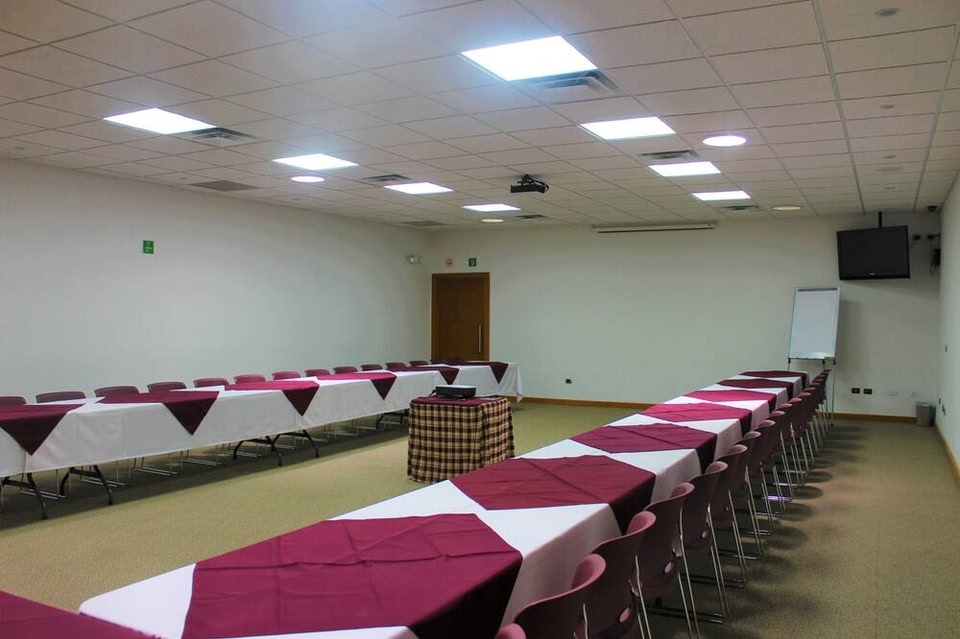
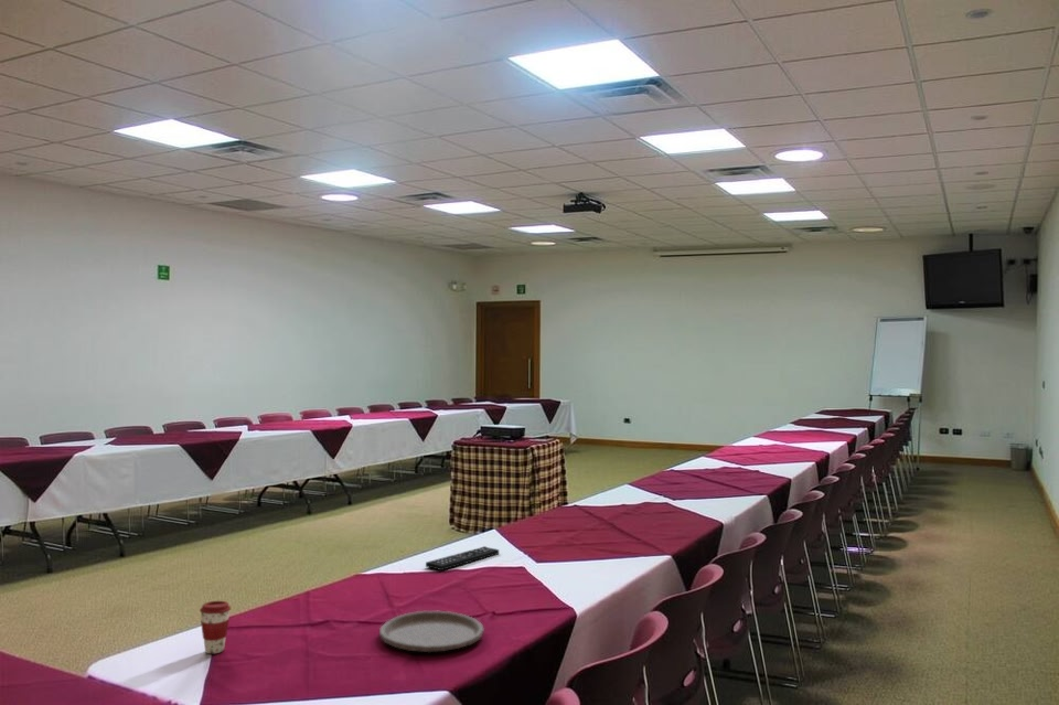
+ plate [378,610,485,653]
+ remote control [425,545,500,572]
+ coffee cup [199,600,232,655]
